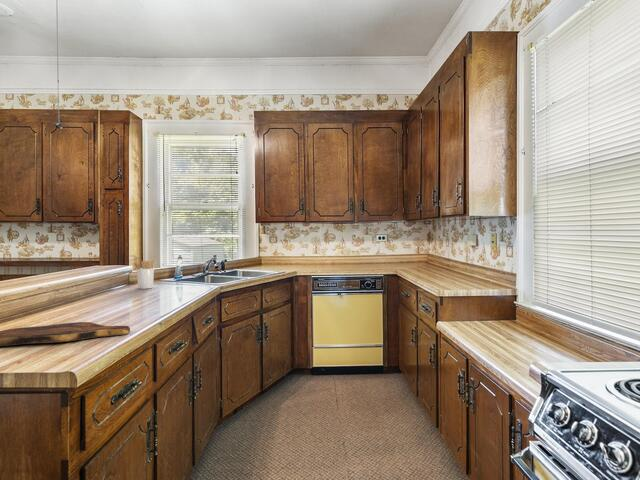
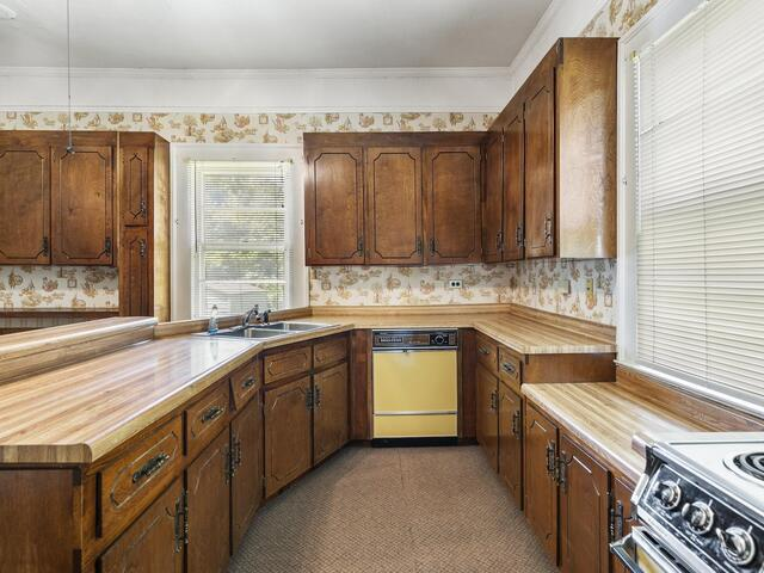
- utensil holder [132,258,156,290]
- cutting board [0,321,131,347]
